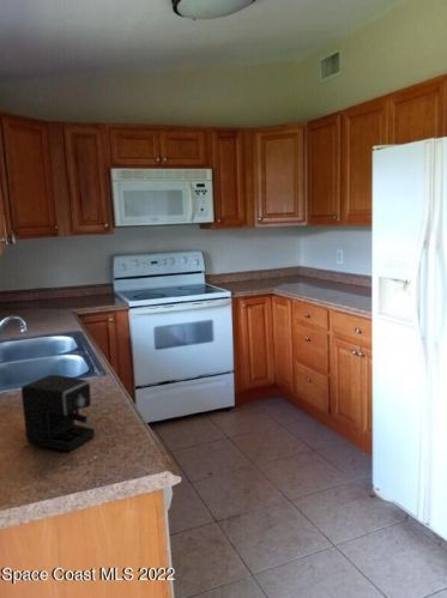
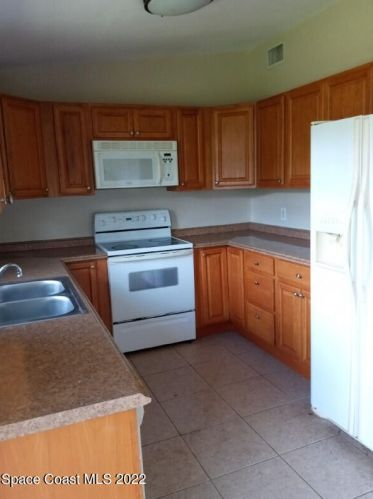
- coffee maker [20,374,96,452]
